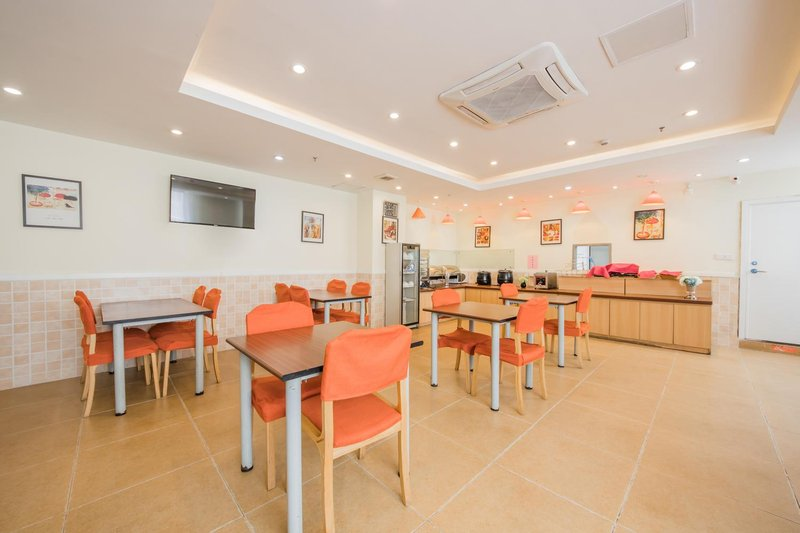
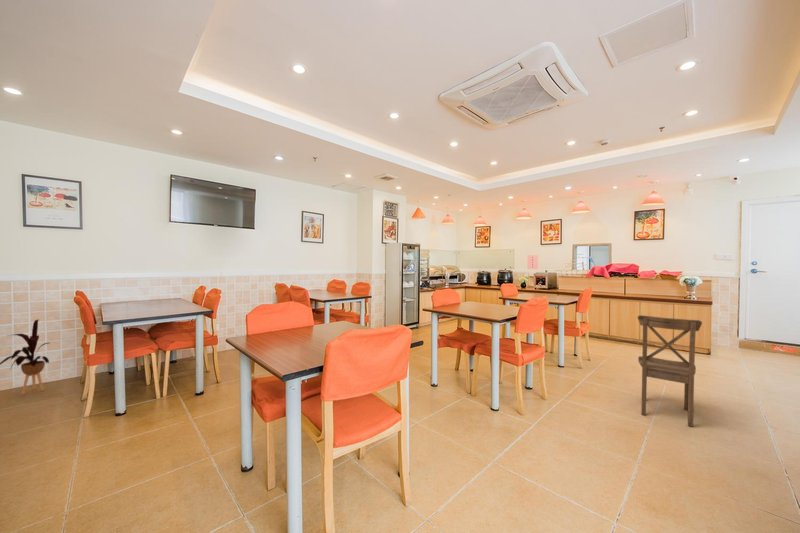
+ dining chair [637,314,703,428]
+ house plant [0,318,50,396]
